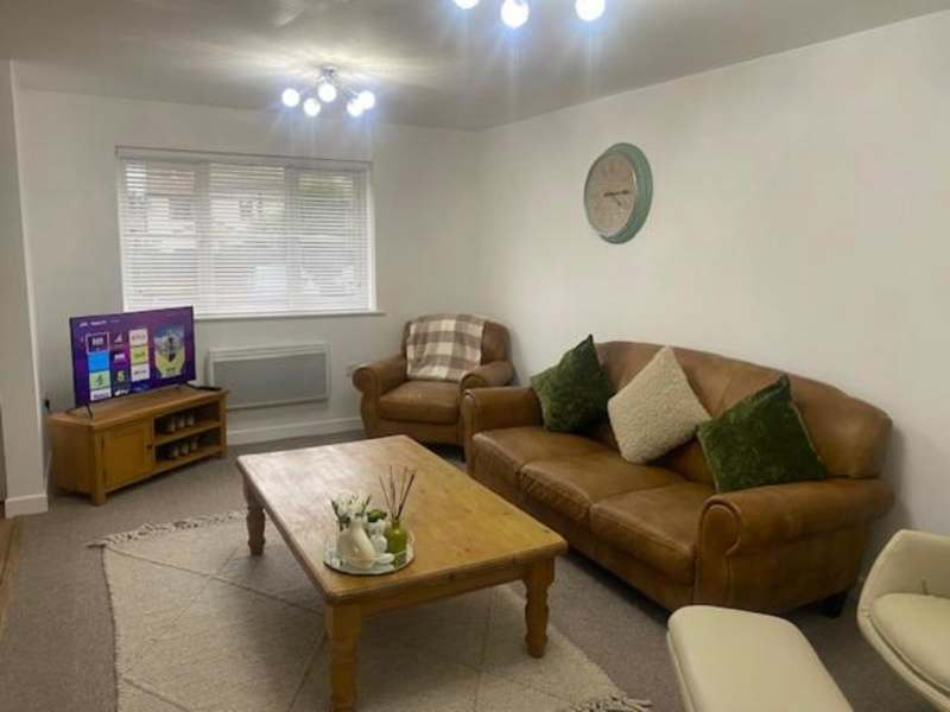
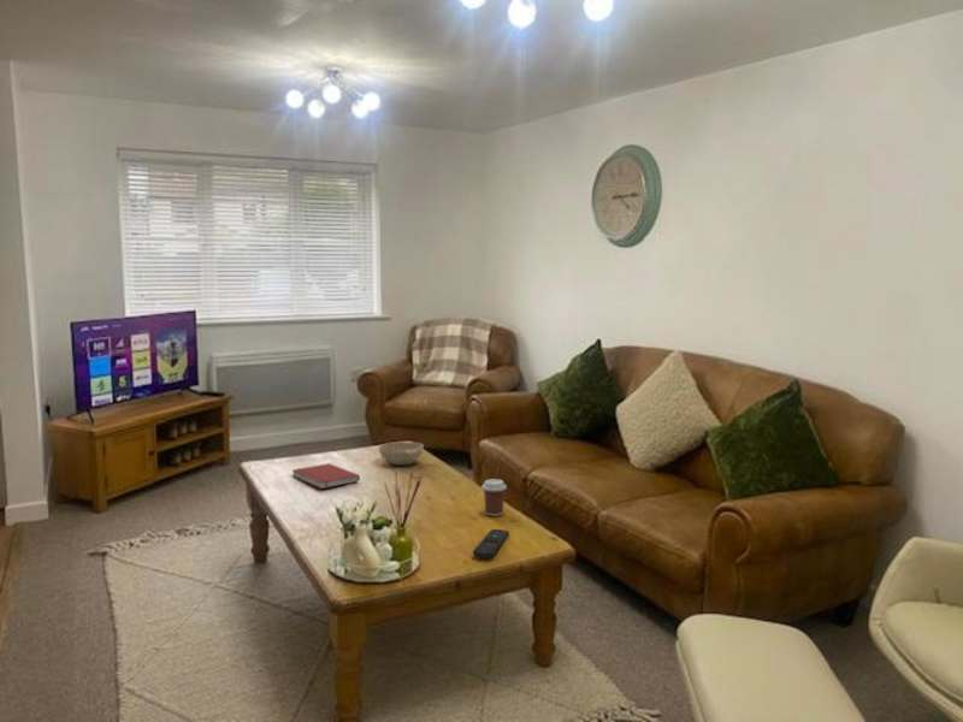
+ decorative bowl [378,440,425,467]
+ book [291,462,361,490]
+ coffee cup [480,478,508,517]
+ remote control [472,528,510,560]
